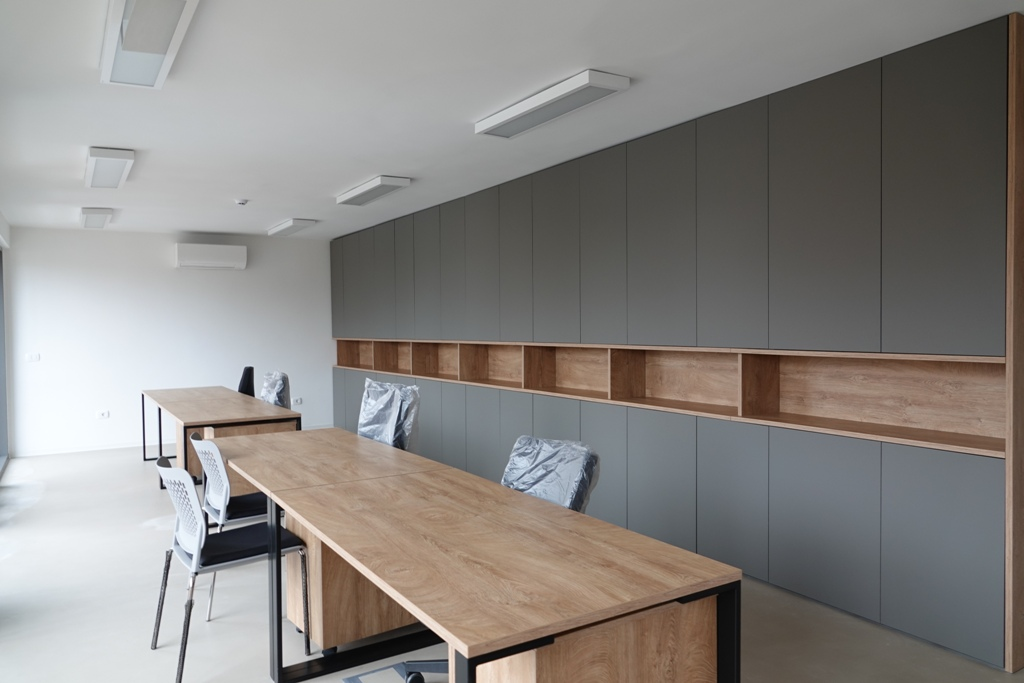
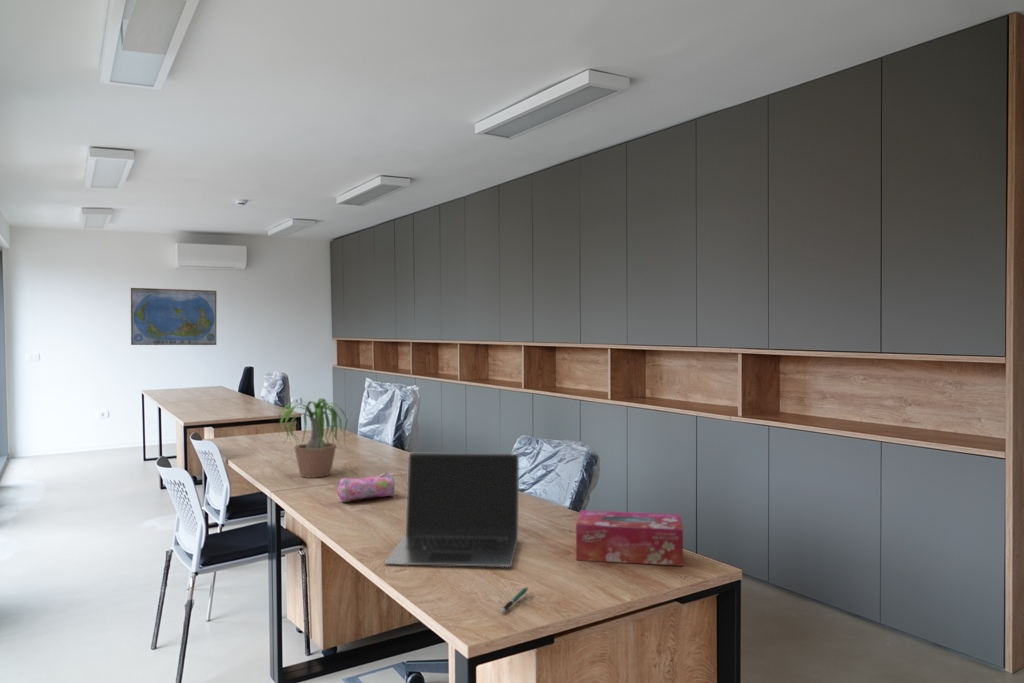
+ pencil case [336,472,396,503]
+ tissue box [575,510,684,567]
+ potted plant [266,397,354,479]
+ laptop [383,452,520,568]
+ world map [130,287,217,346]
+ pen [499,586,529,614]
